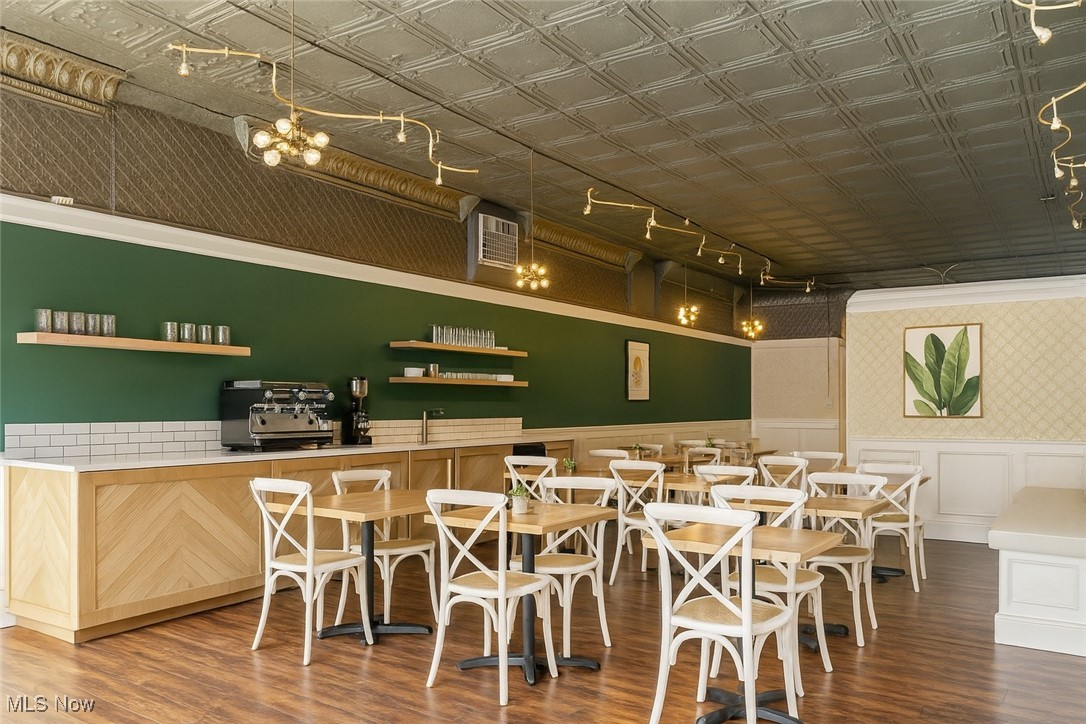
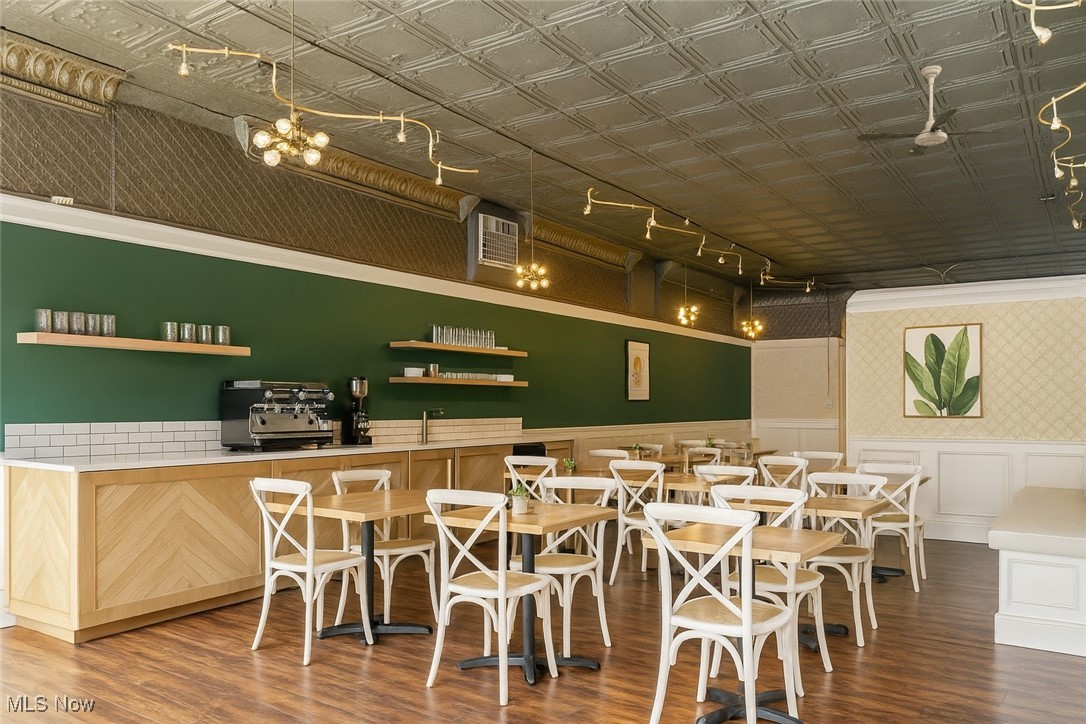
+ ceiling fan [856,65,1009,157]
